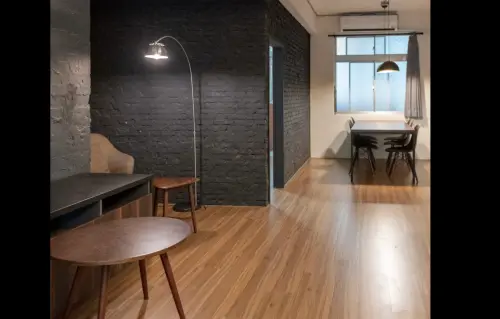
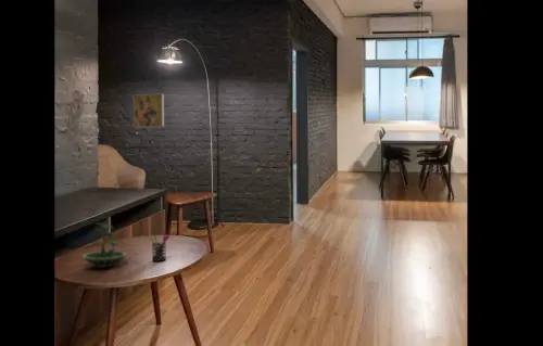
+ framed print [134,92,165,128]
+ pen holder [148,230,171,262]
+ terrarium [81,221,128,269]
